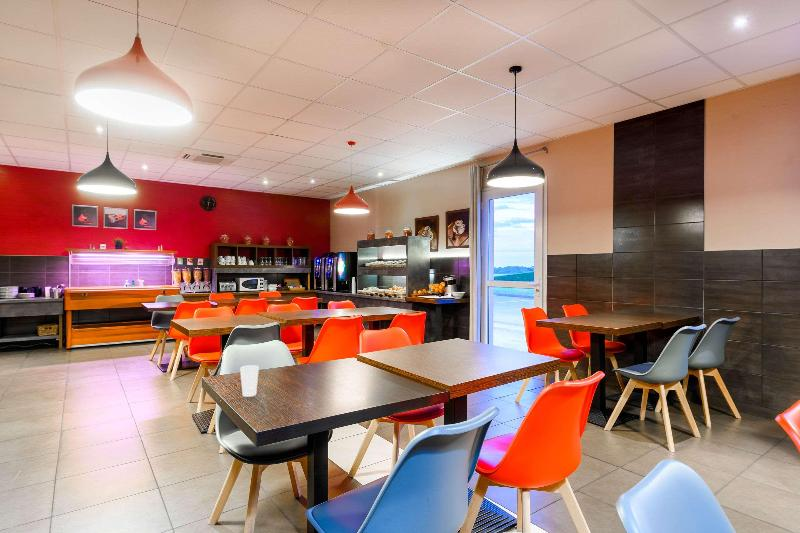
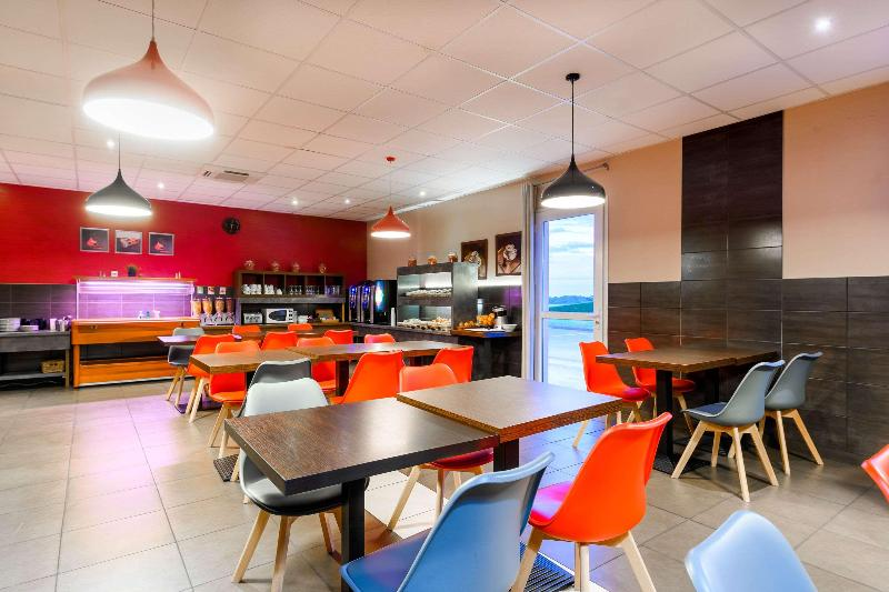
- cup [239,364,260,398]
